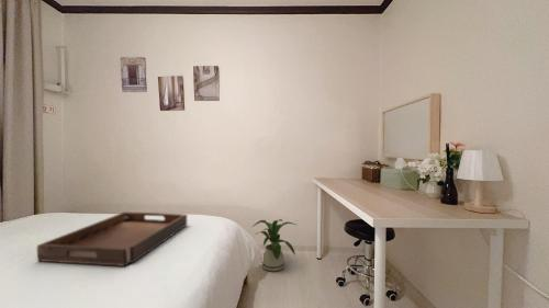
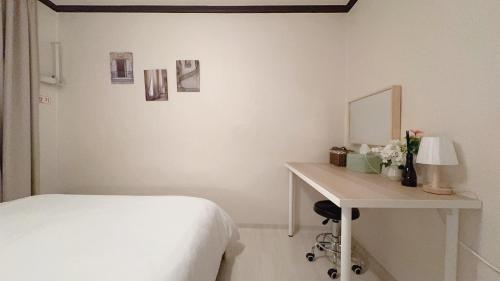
- serving tray [36,212,188,267]
- house plant [251,218,296,272]
